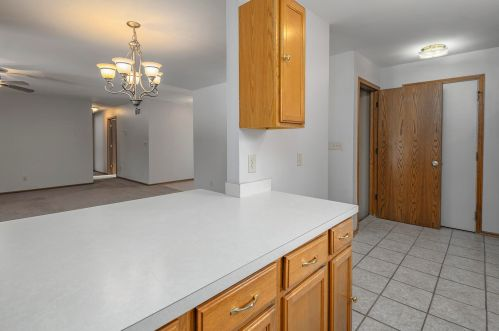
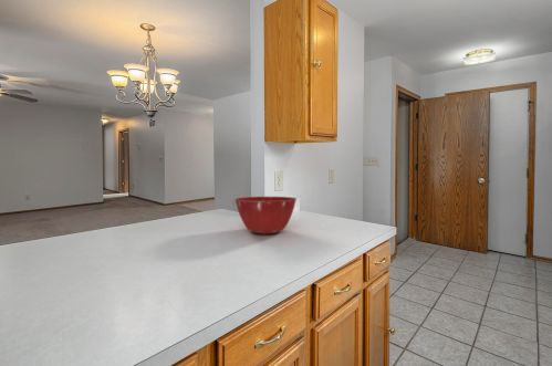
+ mixing bowl [233,196,298,236]
